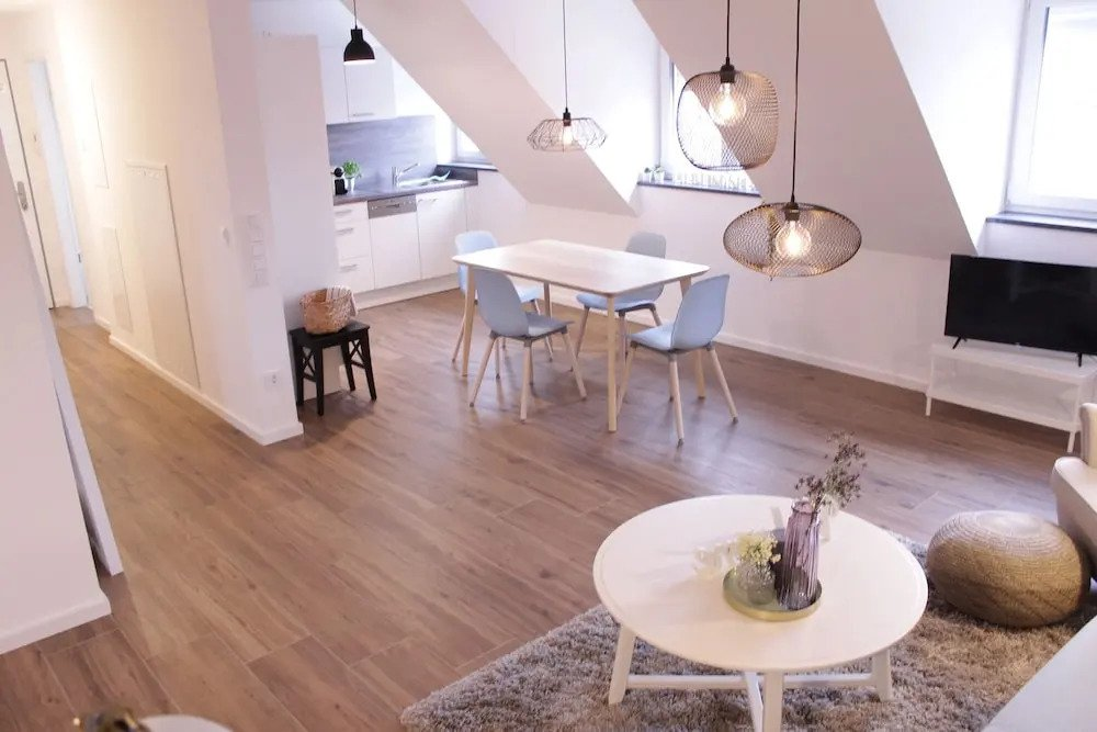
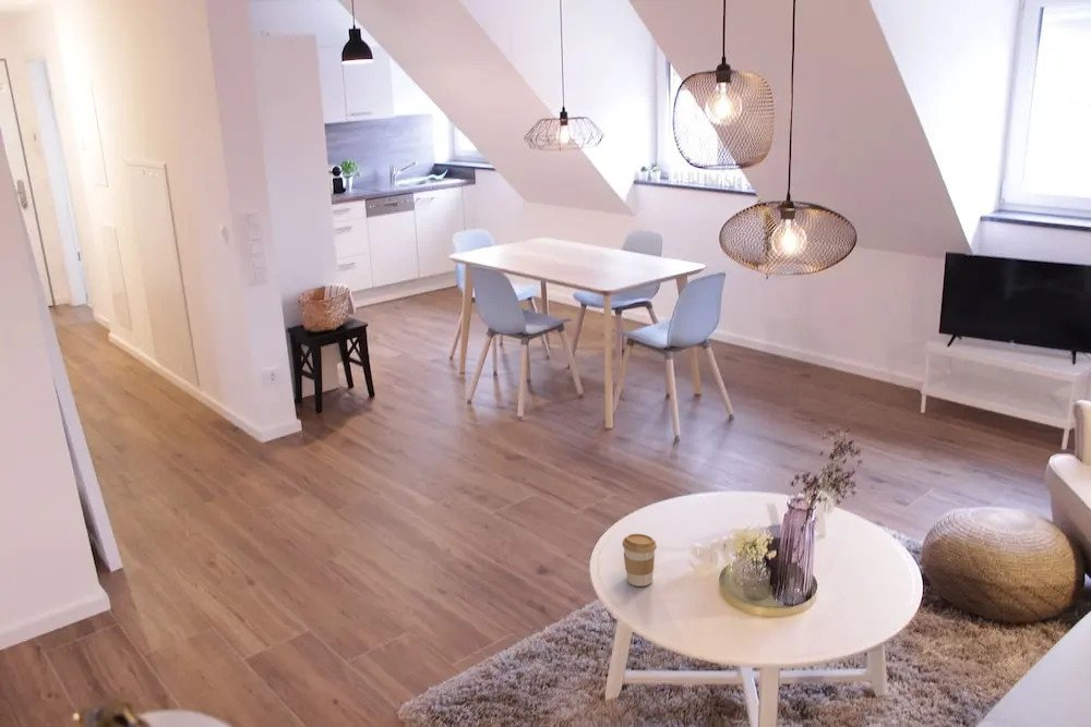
+ coffee cup [621,533,658,587]
